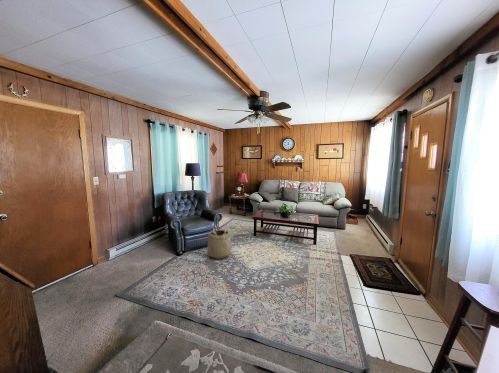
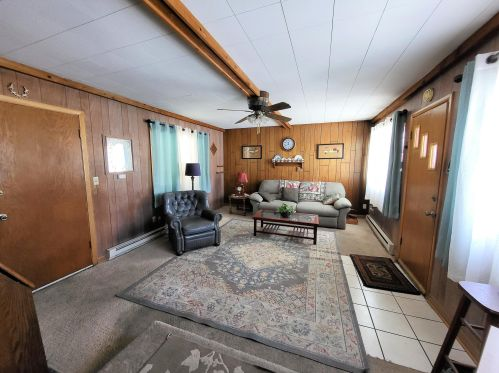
- basket [207,228,232,260]
